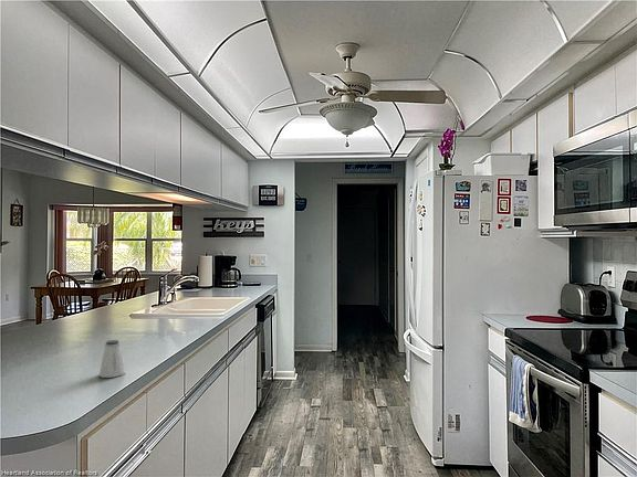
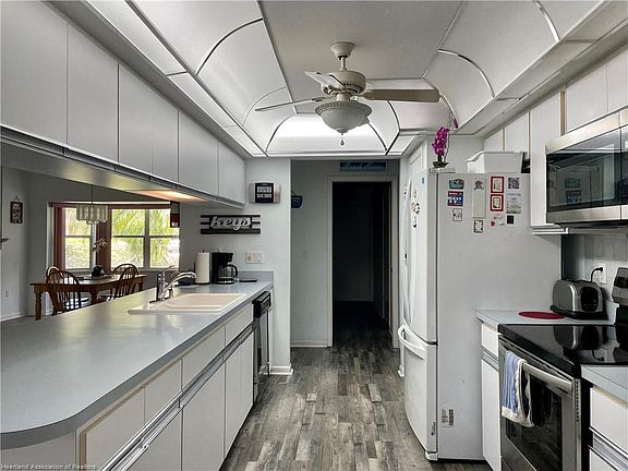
- saltshaker [98,339,126,379]
